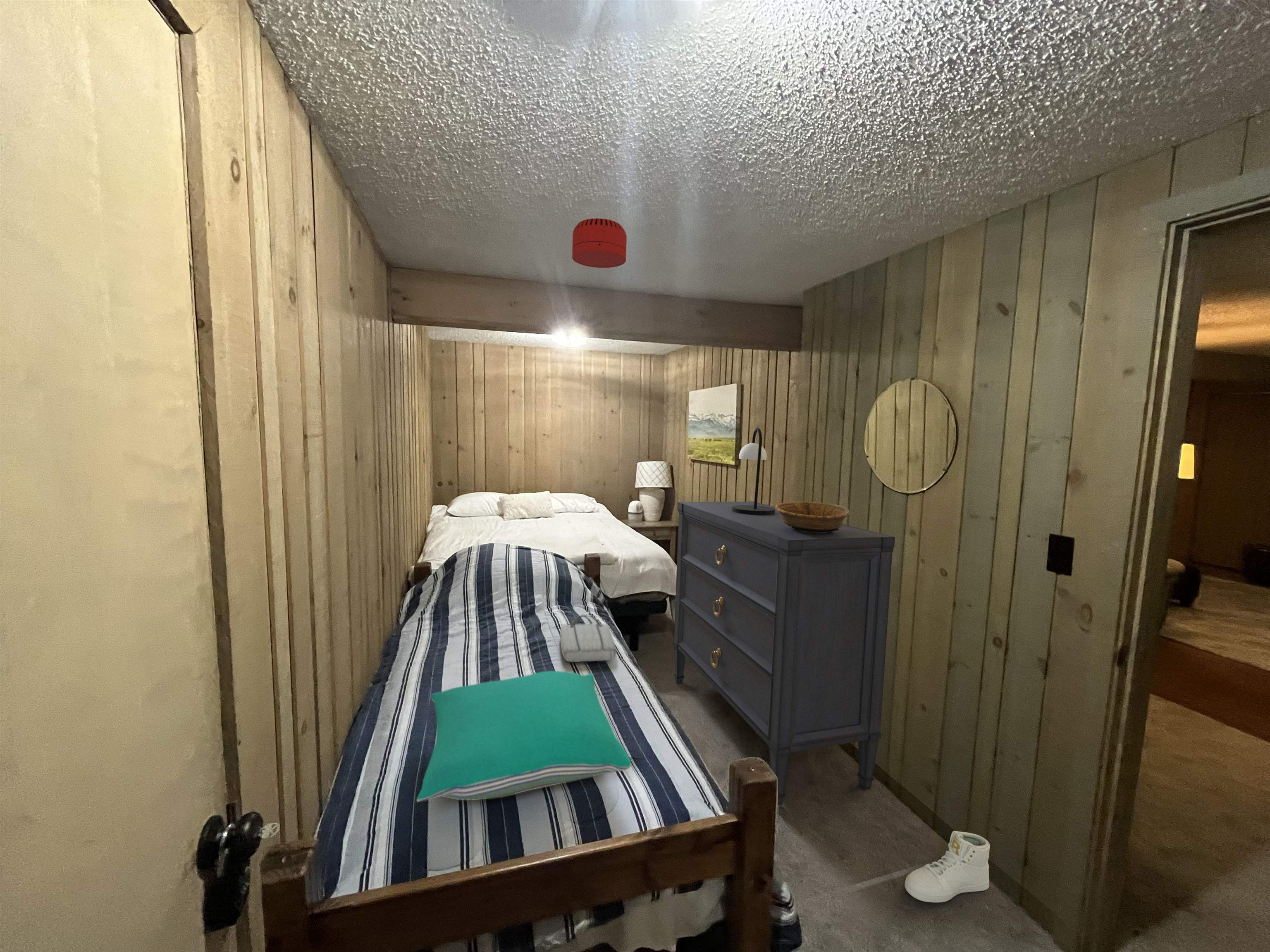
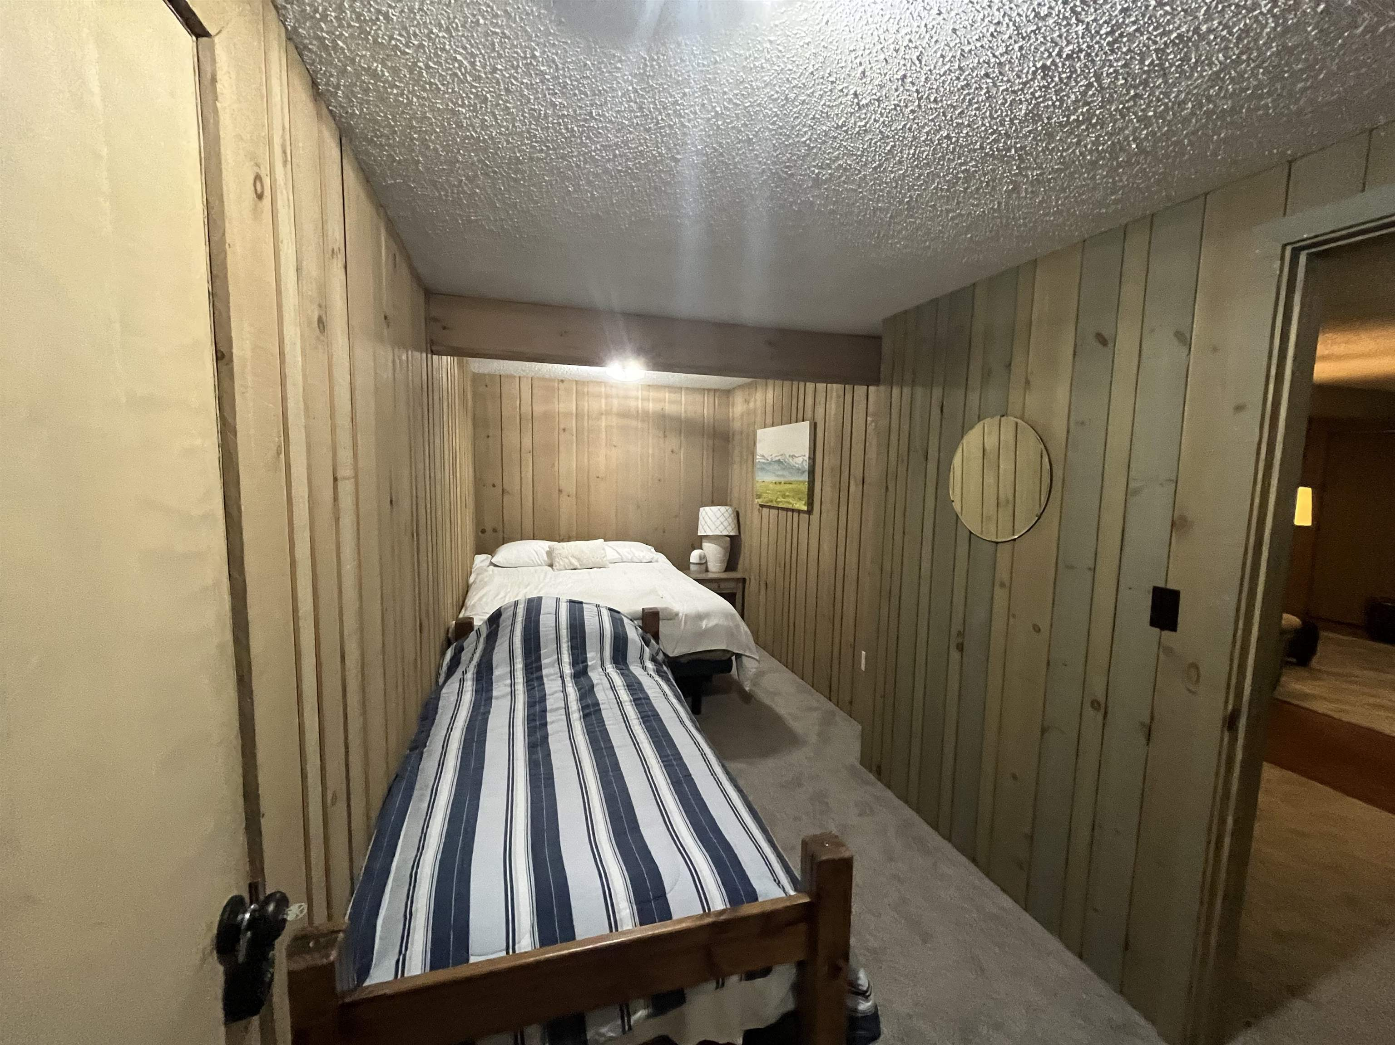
- table lamp [732,428,775,515]
- smoke detector [572,218,627,268]
- pillow [416,671,631,802]
- sneaker [904,831,990,903]
- tote bag [559,615,616,662]
- decorative bowl [775,501,850,533]
- dresser [672,501,895,806]
